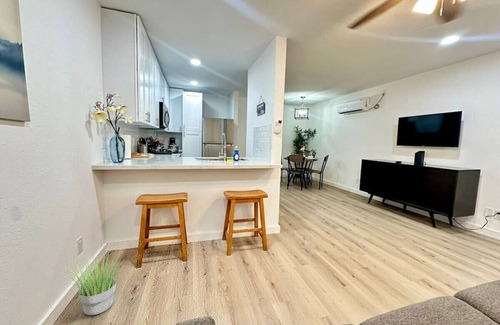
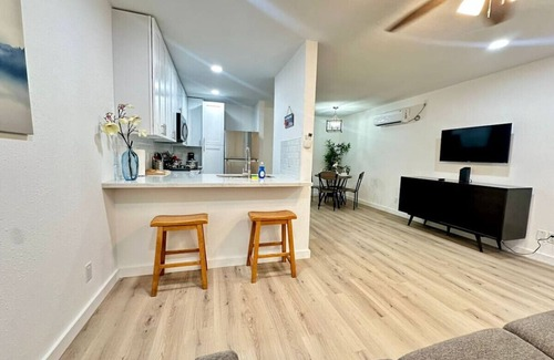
- potted plant [64,253,126,316]
